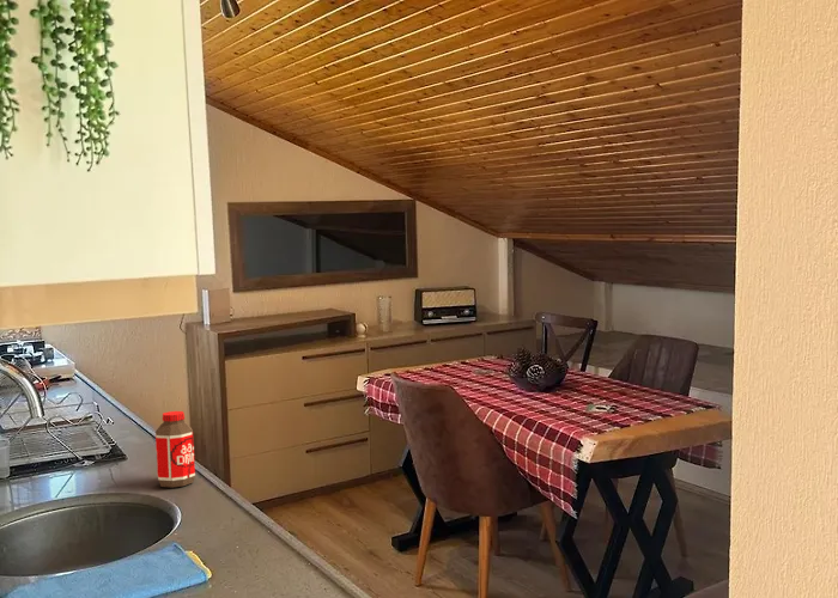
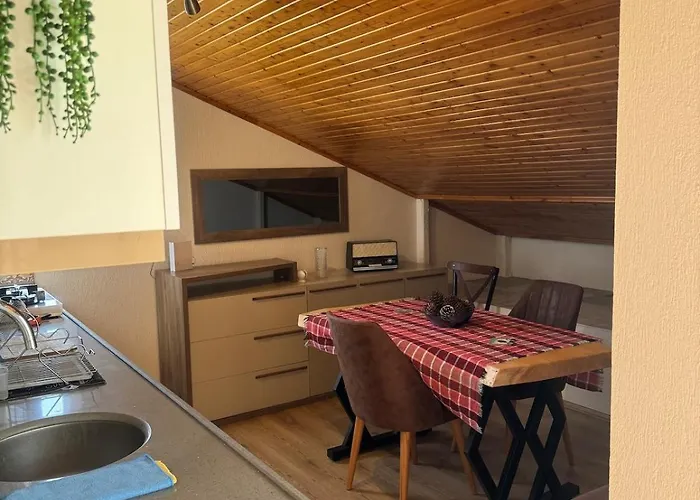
- bottle [154,410,196,488]
